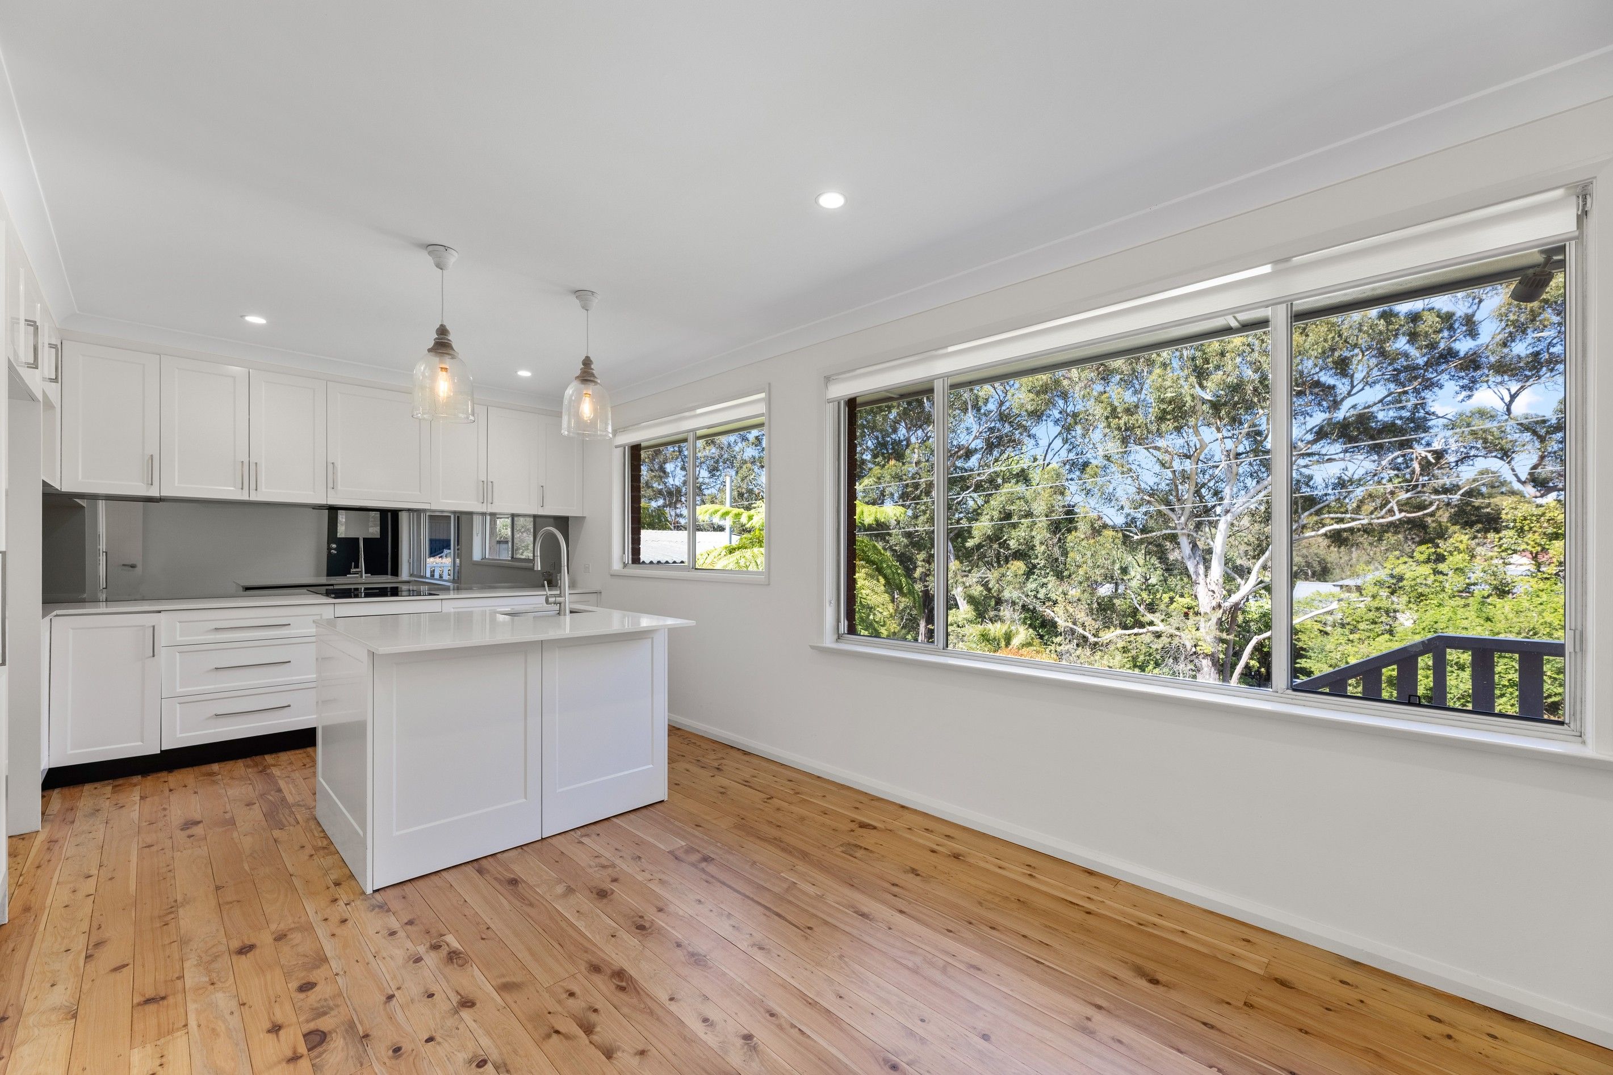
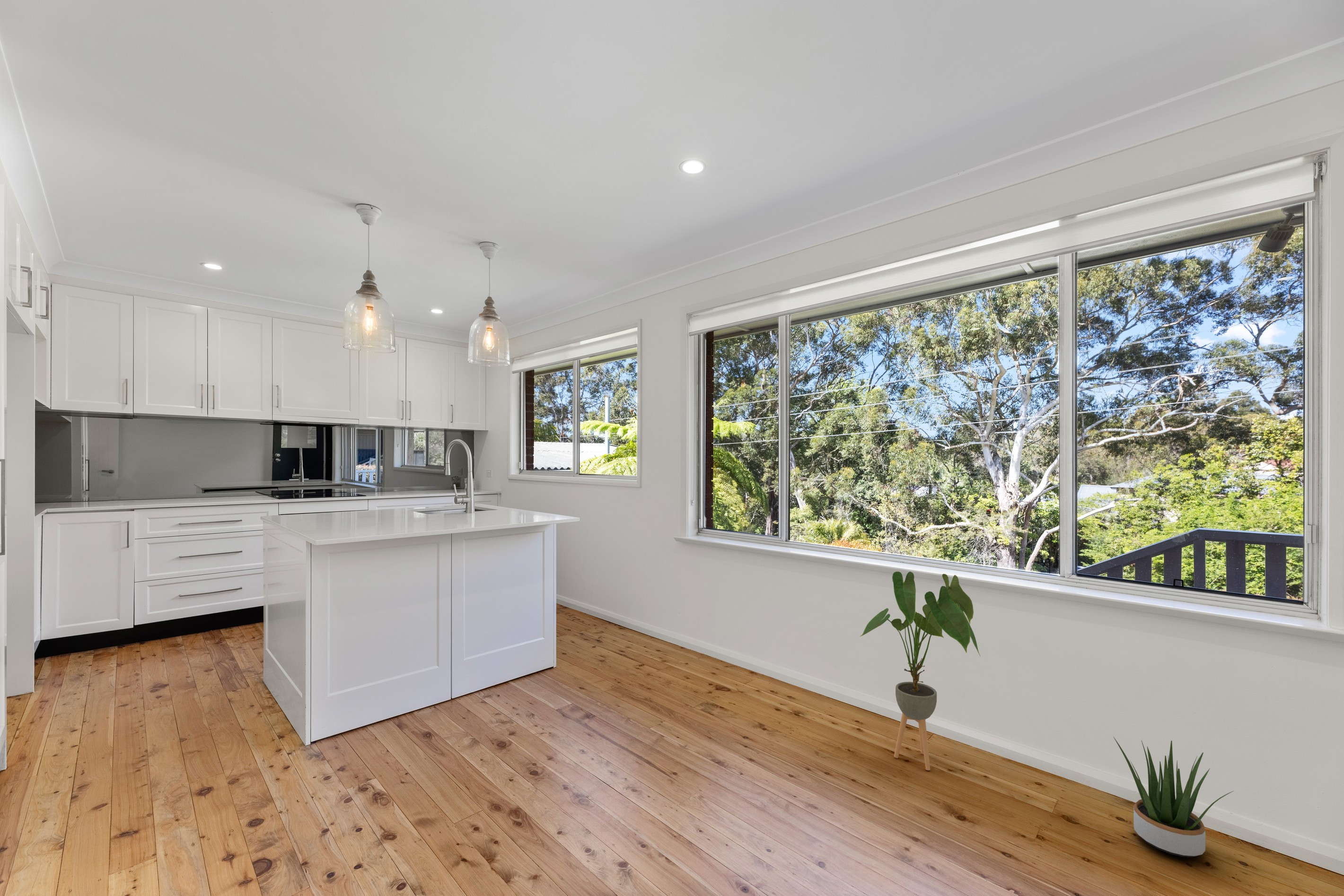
+ potted plant [1113,736,1234,858]
+ house plant [859,571,981,771]
